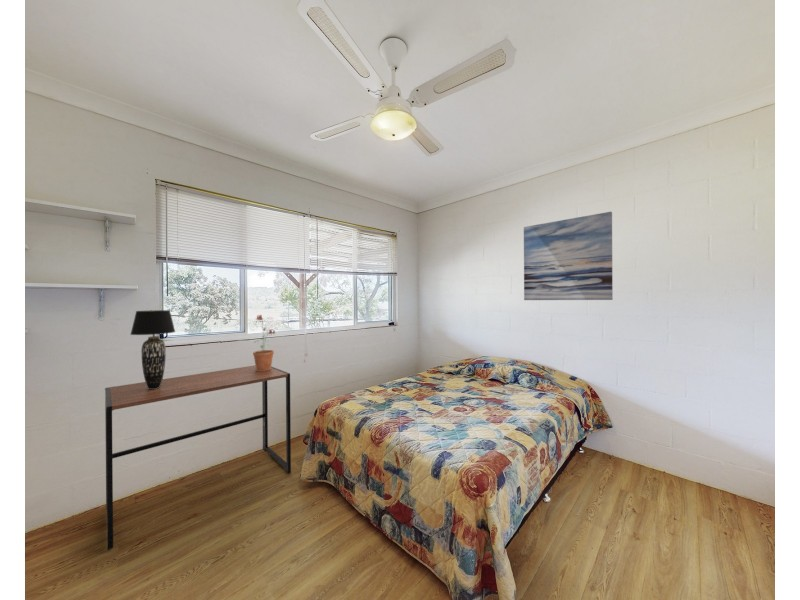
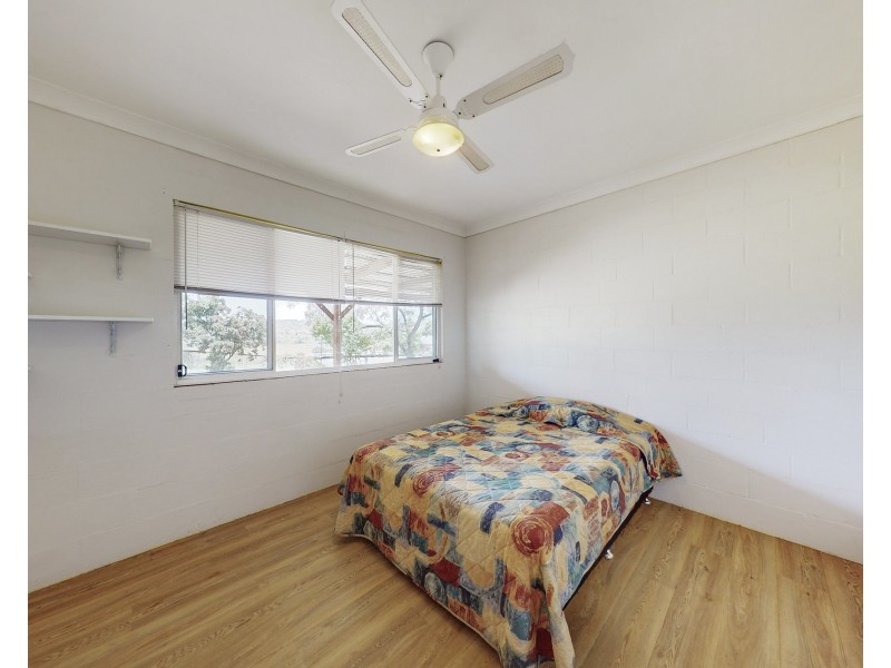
- desk [104,365,292,551]
- potted plant [252,314,276,371]
- table lamp [129,309,176,389]
- wall art [523,211,614,301]
